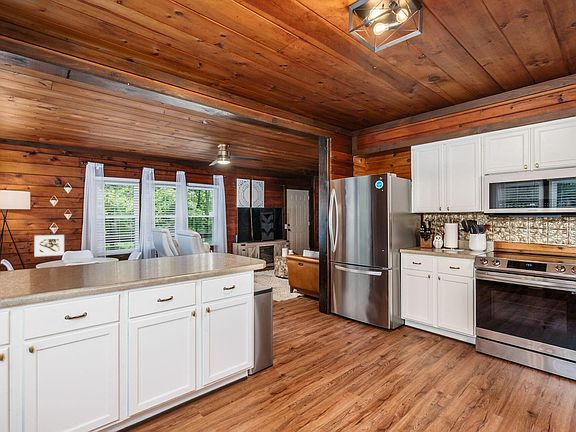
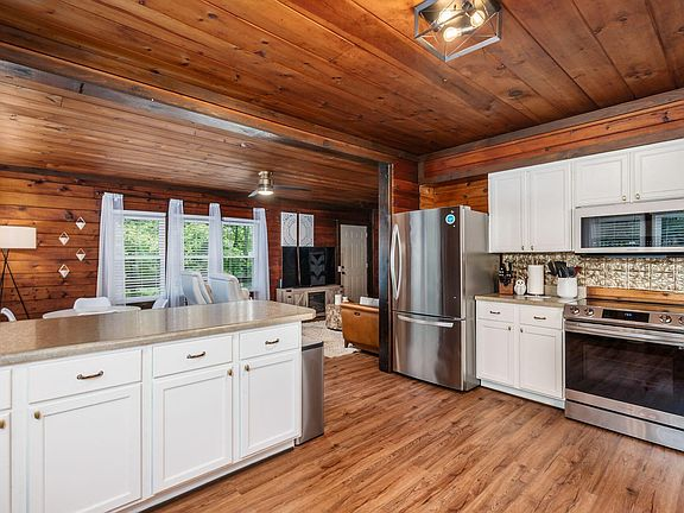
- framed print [34,234,65,258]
